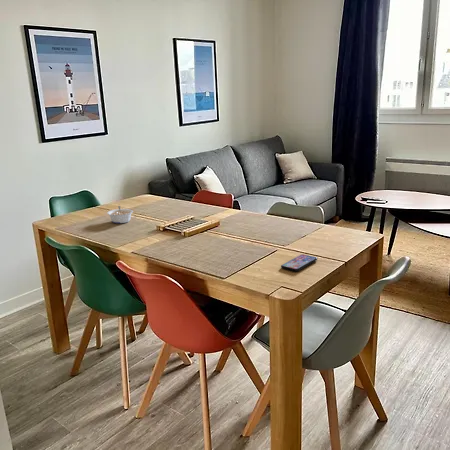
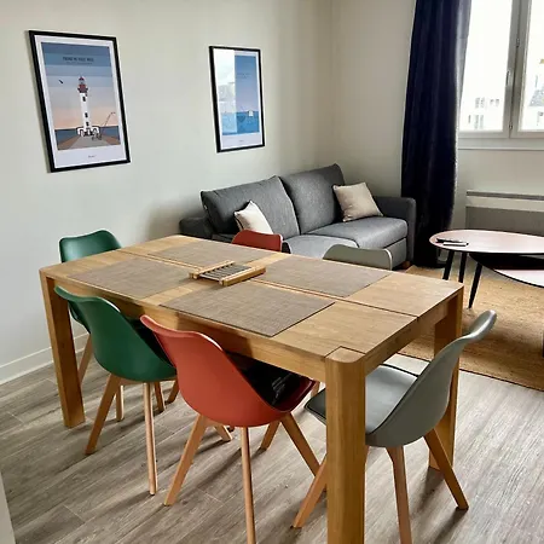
- smartphone [280,253,318,272]
- legume [106,205,134,224]
